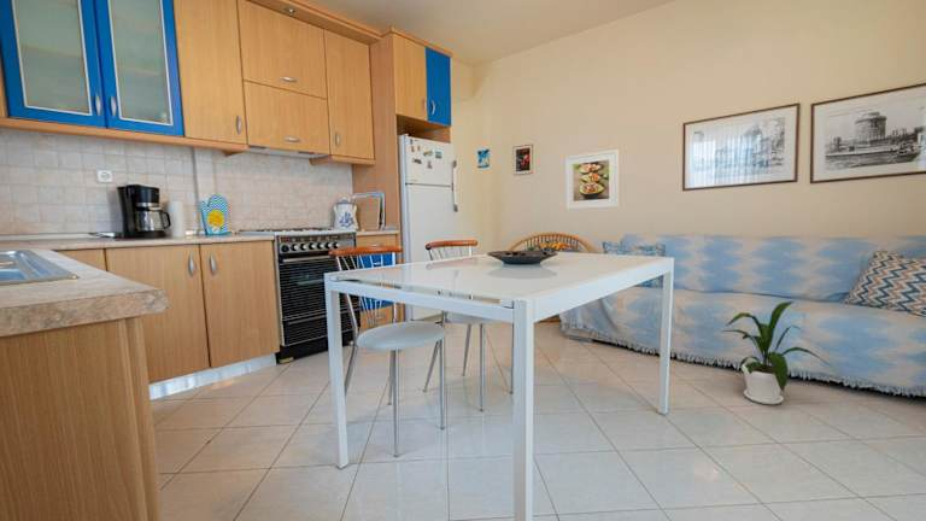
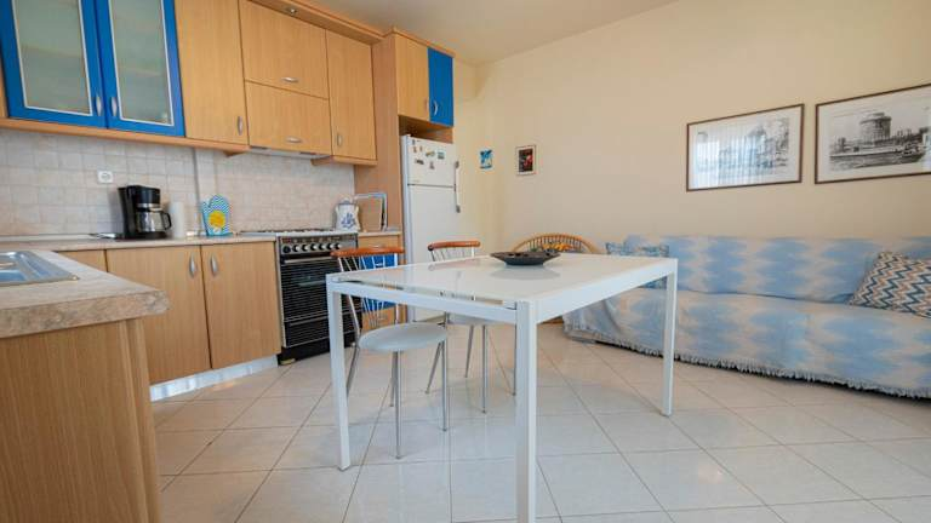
- house plant [722,300,832,405]
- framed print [564,148,620,211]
